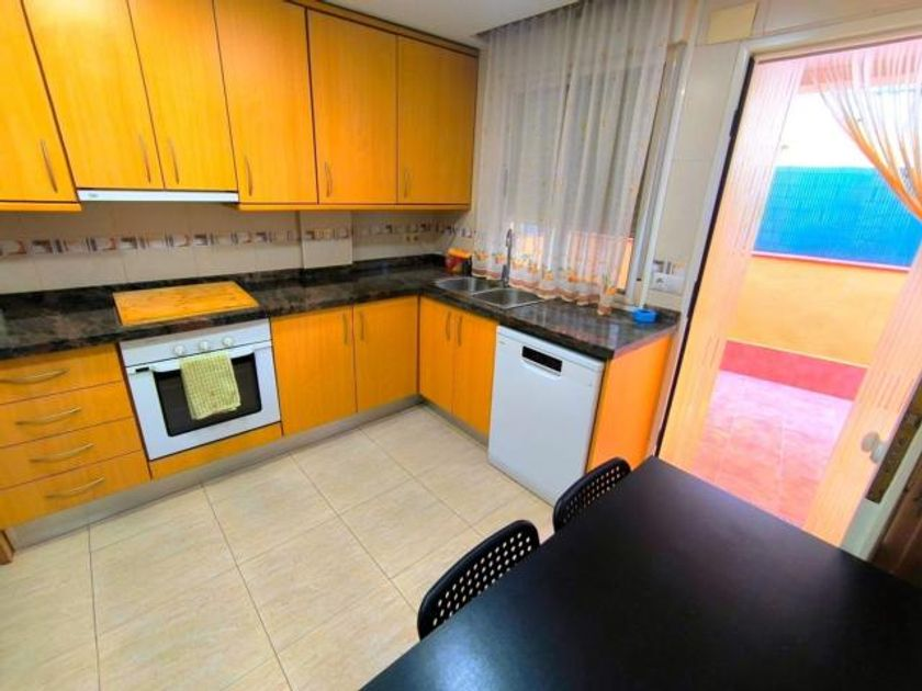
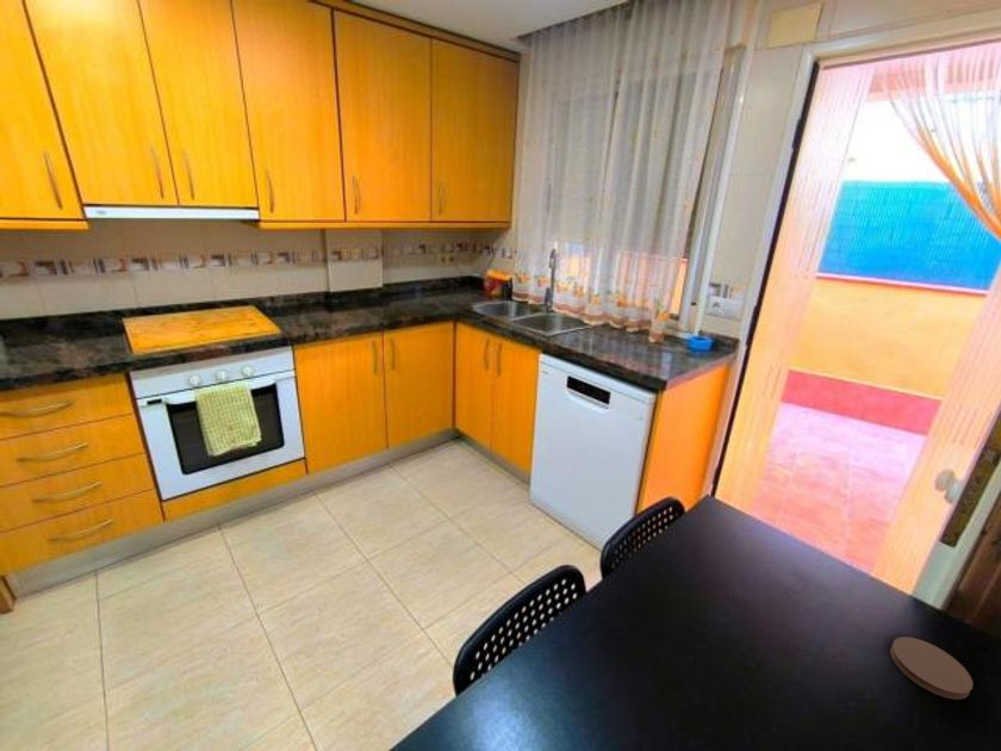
+ coaster [889,635,975,701]
